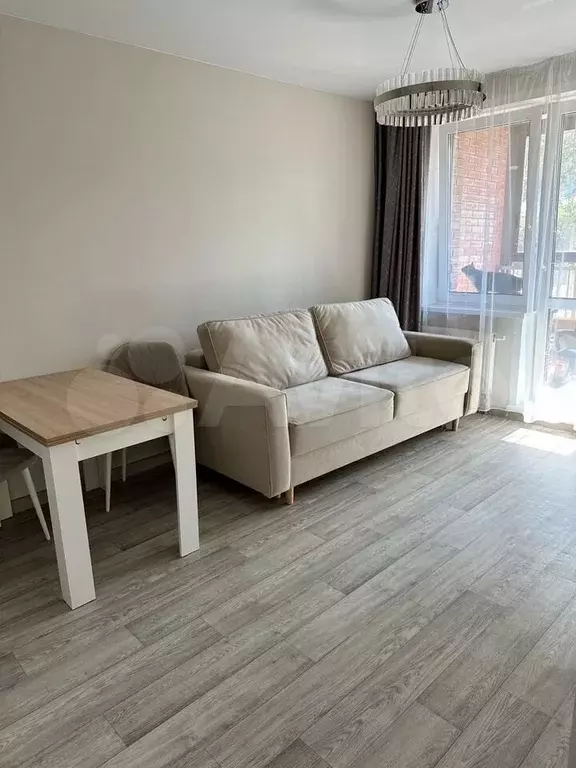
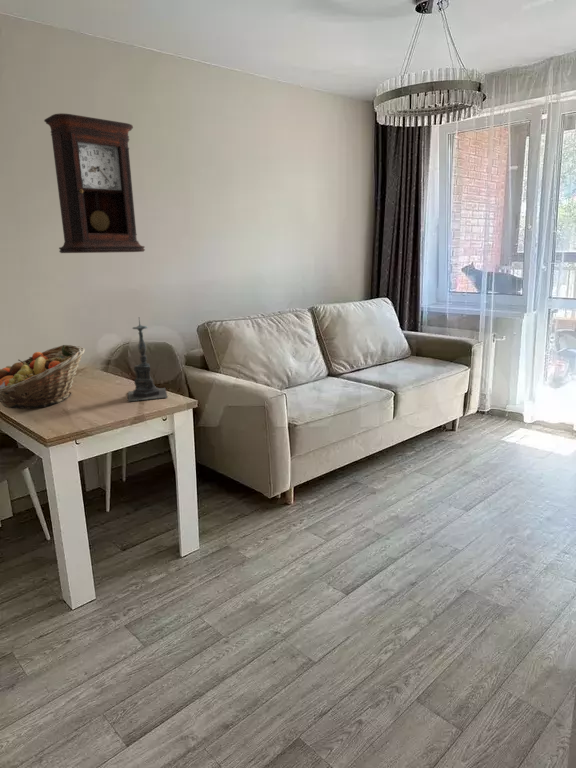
+ fruit basket [0,344,86,409]
+ pendulum clock [43,112,146,254]
+ candle holder [127,318,168,402]
